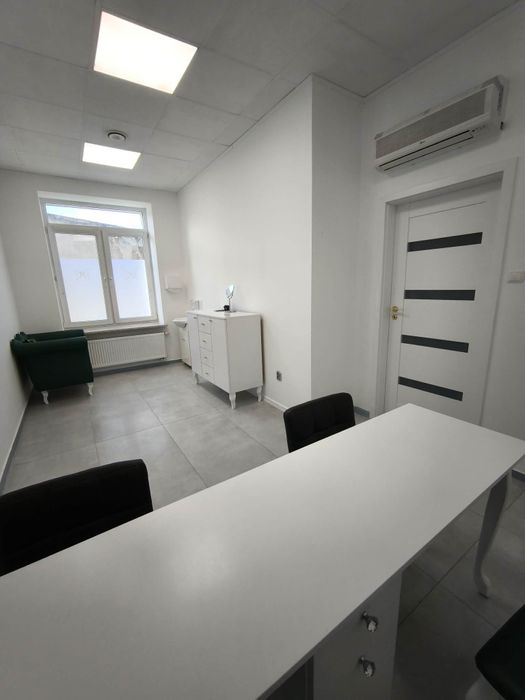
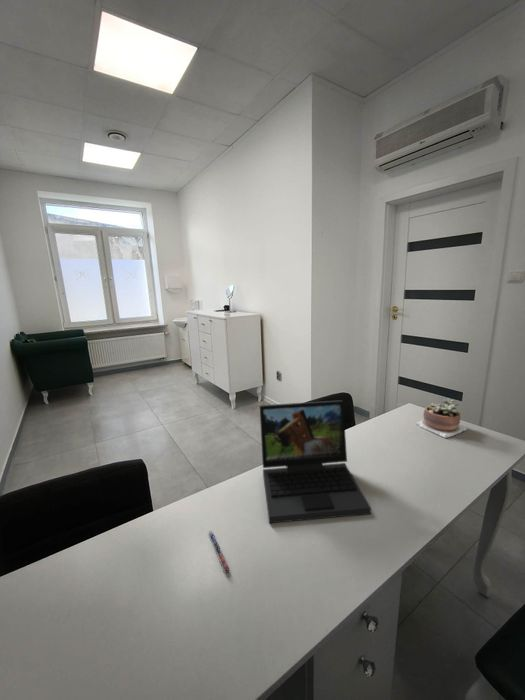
+ laptop [259,399,372,524]
+ pen [207,530,231,573]
+ succulent plant [415,398,468,439]
